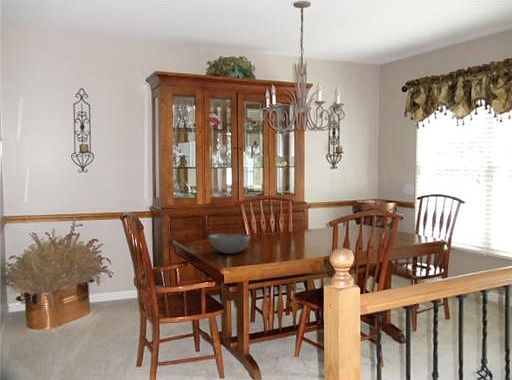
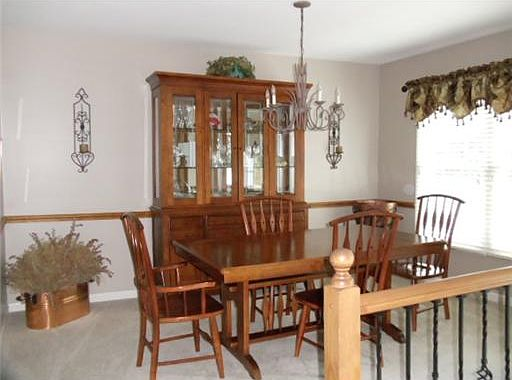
- bowl [207,233,251,255]
